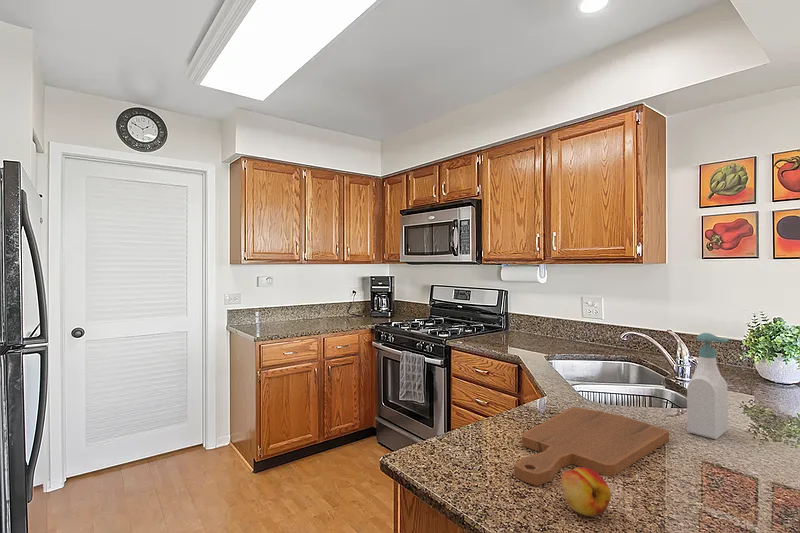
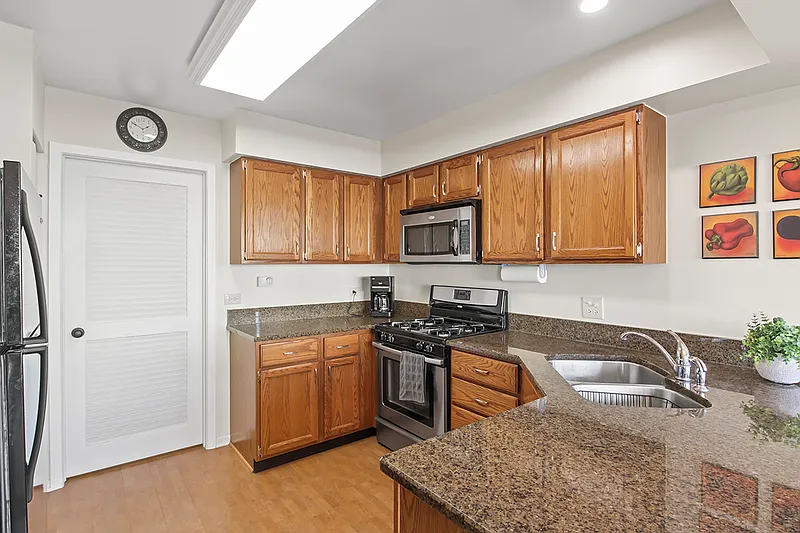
- cutting board [513,406,670,486]
- soap bottle [686,332,730,440]
- fruit [560,466,612,517]
